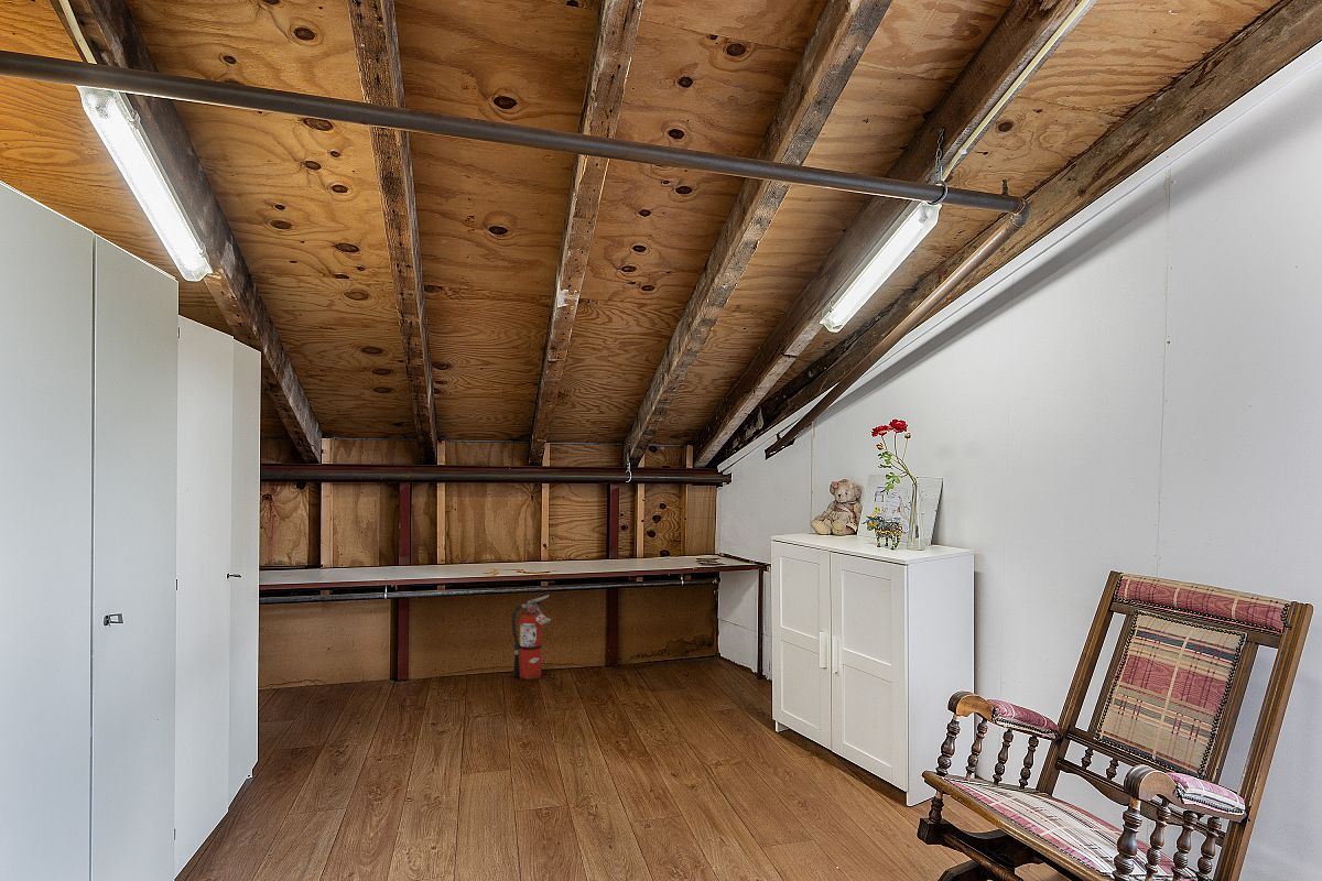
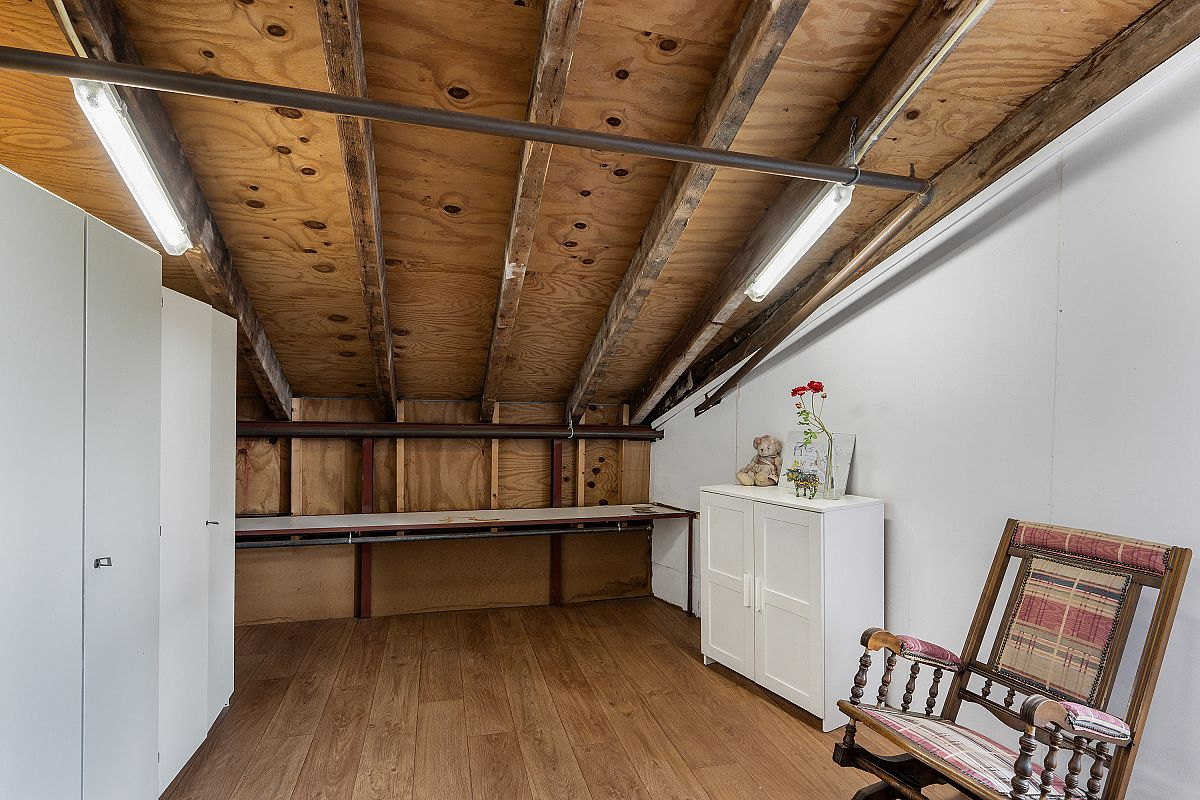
- fire extinguisher [511,594,552,679]
